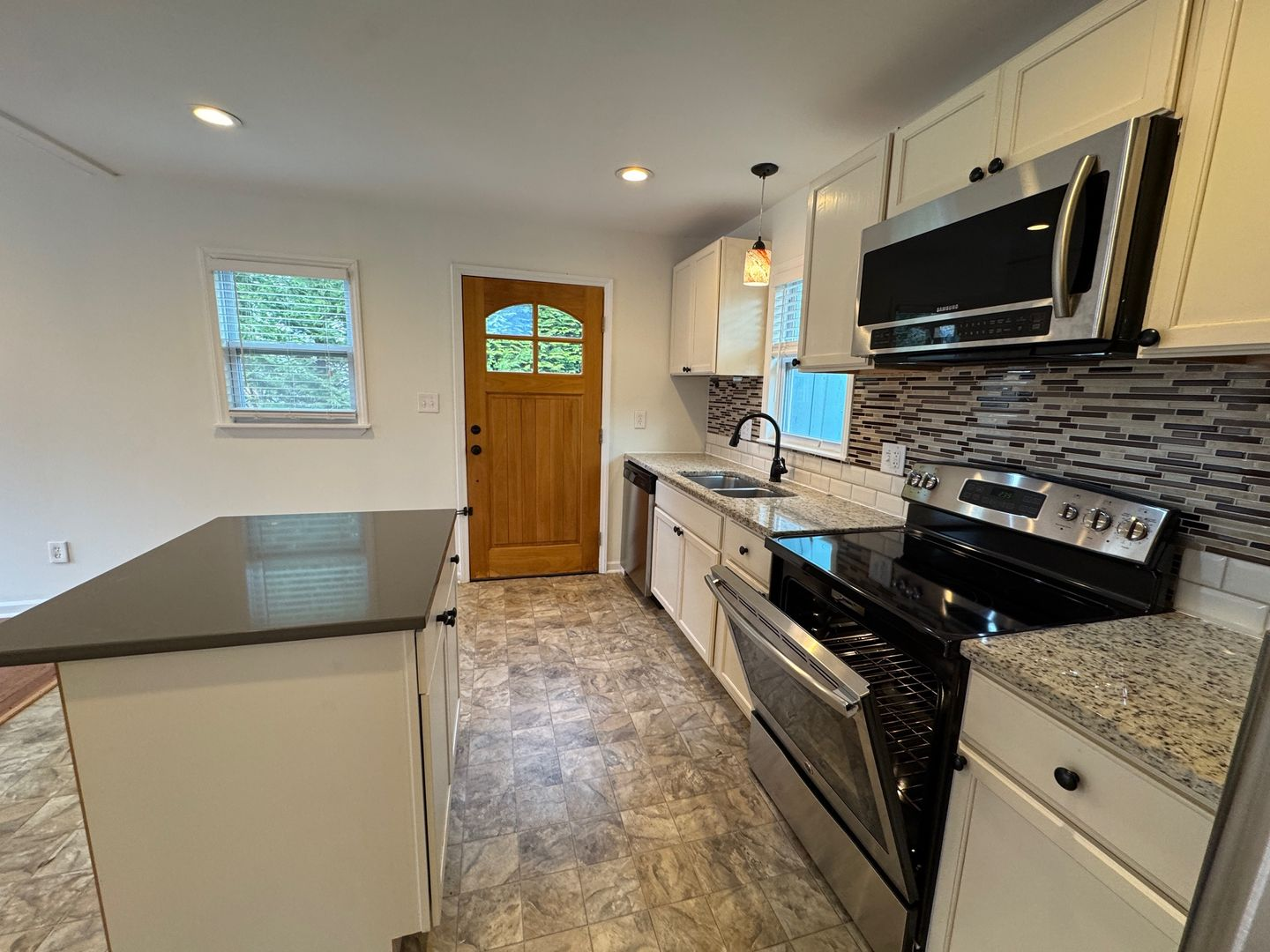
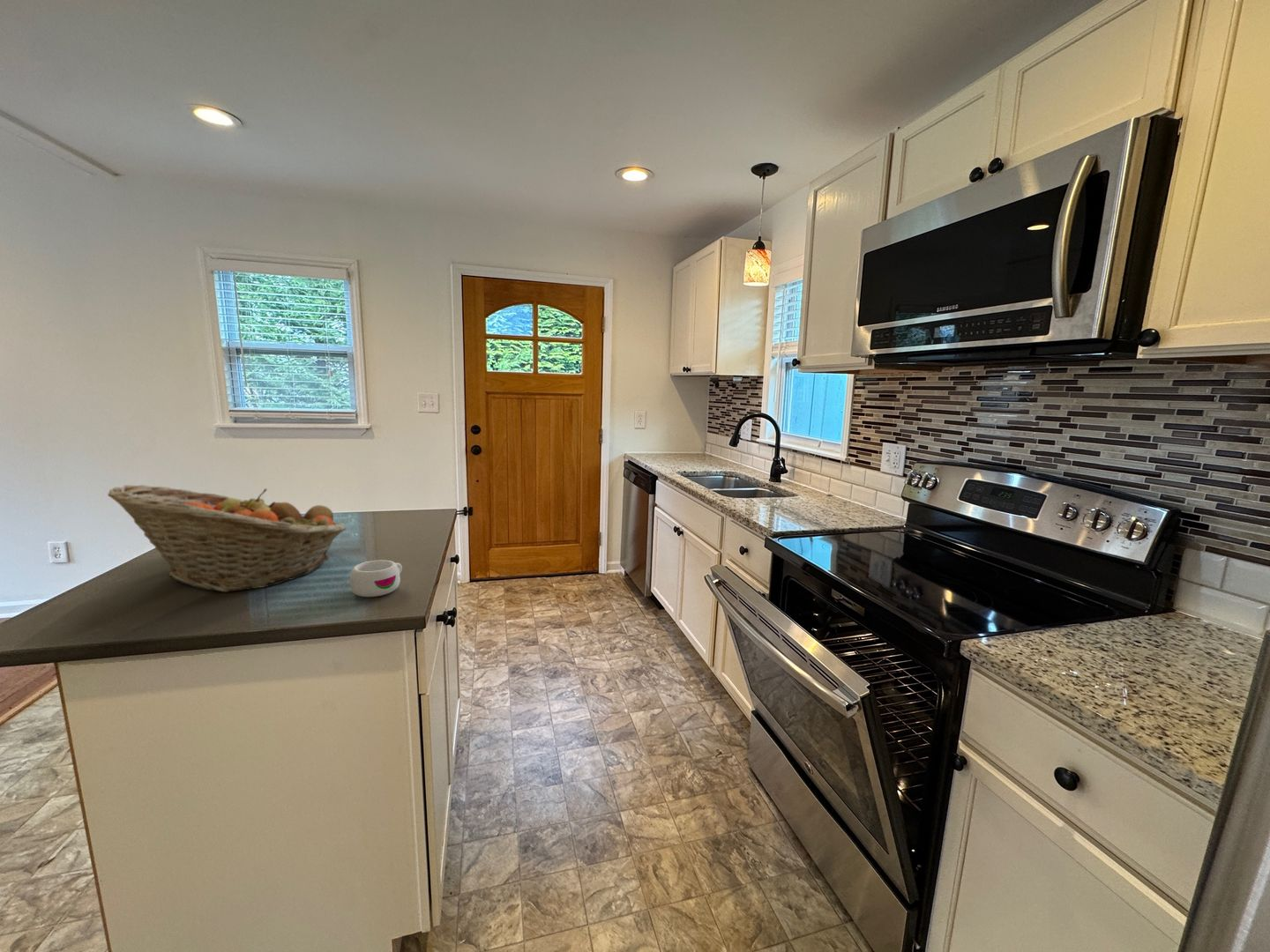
+ mug [349,559,403,598]
+ fruit basket [107,484,347,593]
